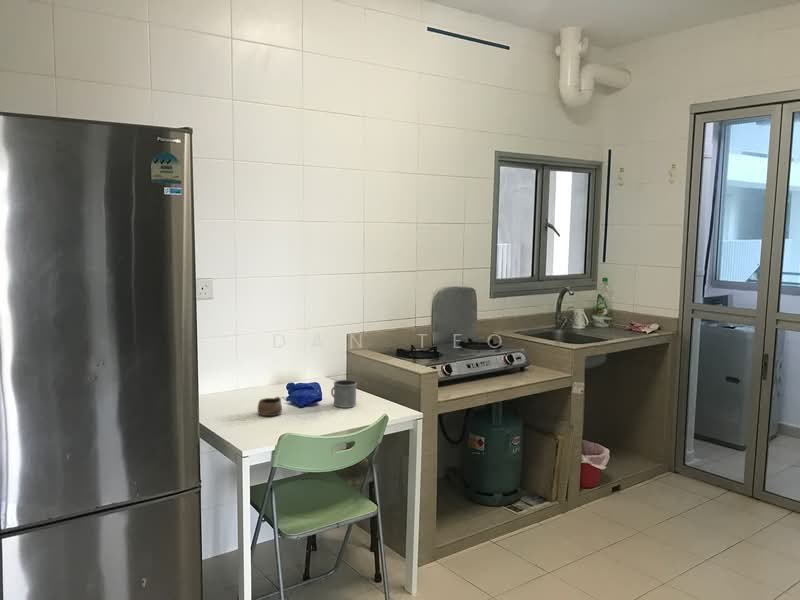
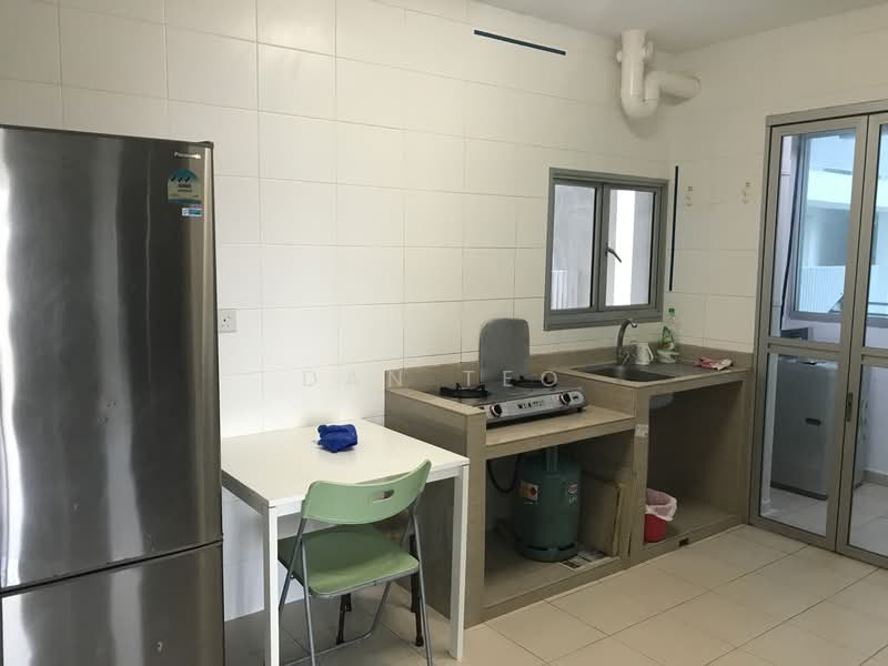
- cup [257,396,283,417]
- mug [330,379,358,409]
